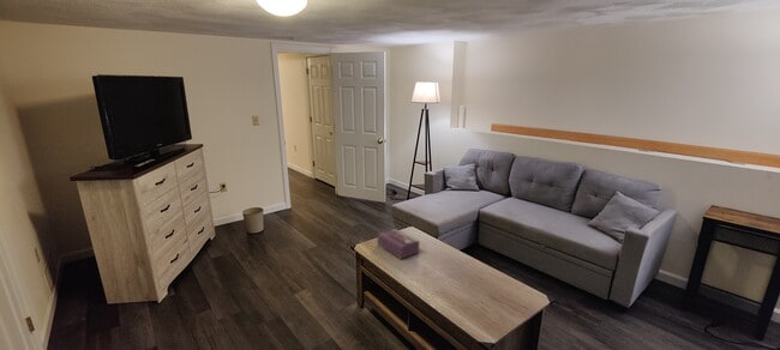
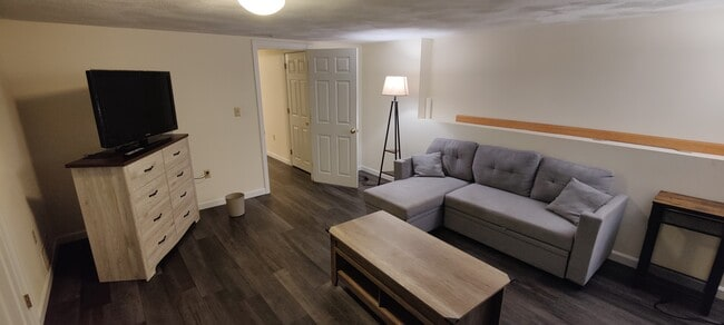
- tissue box [377,228,420,260]
